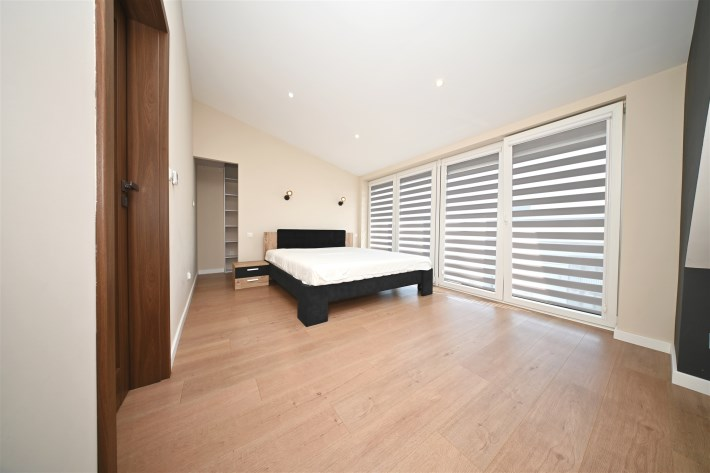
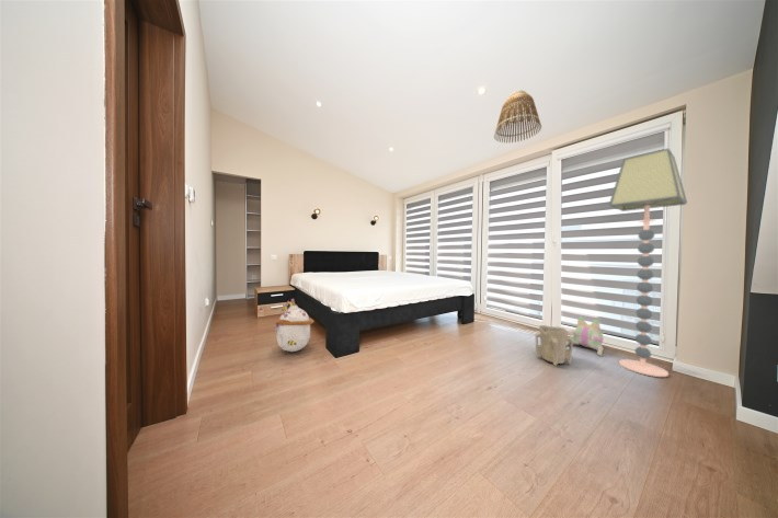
+ vase [535,324,574,367]
+ plush toy [565,315,605,357]
+ floor lamp [608,148,688,378]
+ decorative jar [274,298,316,353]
+ lamp shade [493,89,542,145]
